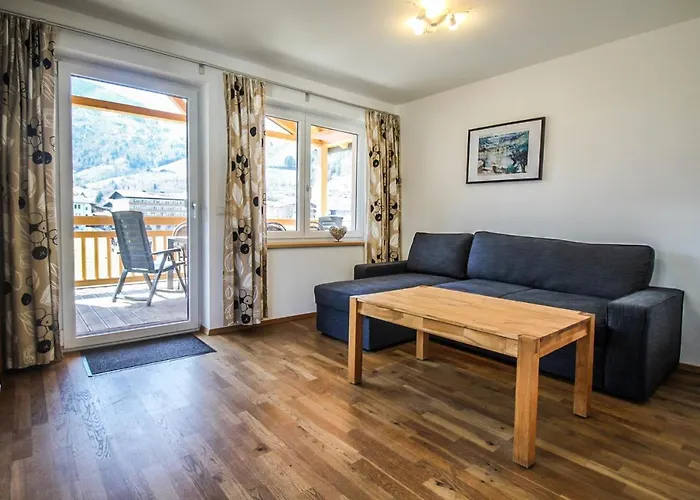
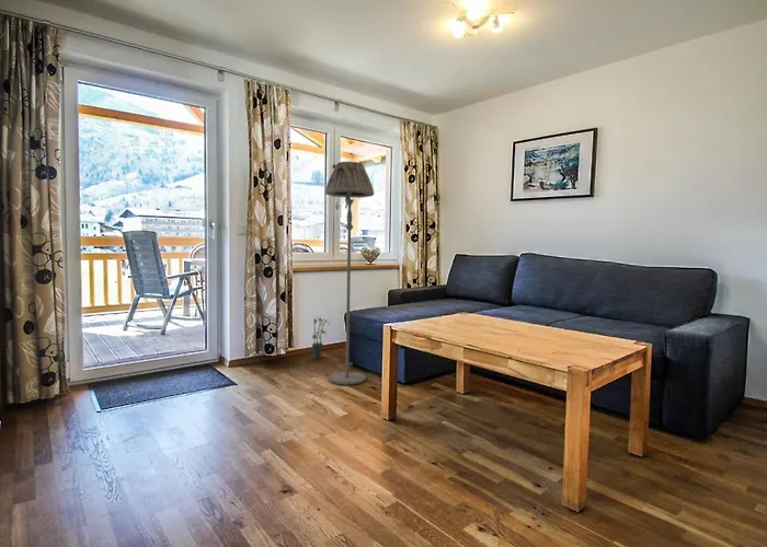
+ potted plant [311,315,331,360]
+ floor lamp [324,161,375,386]
